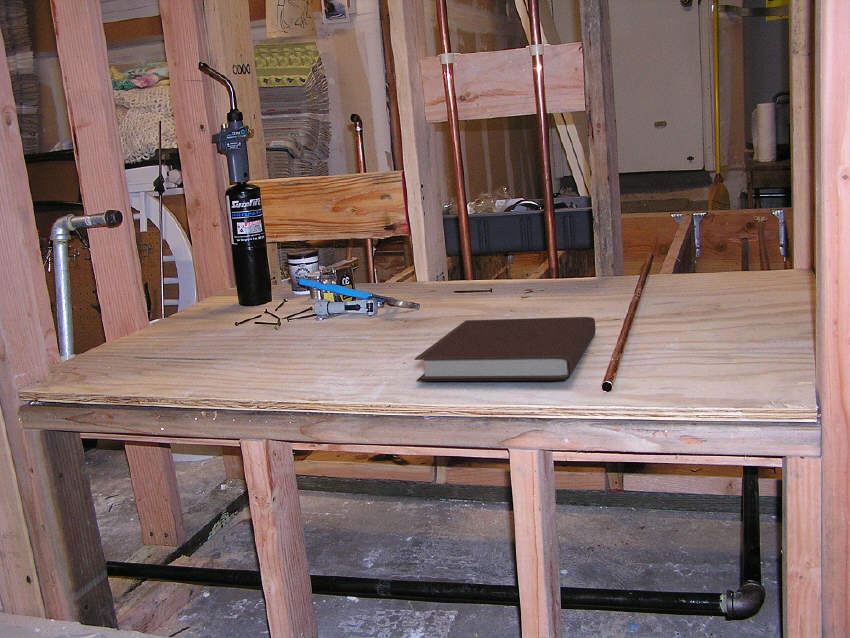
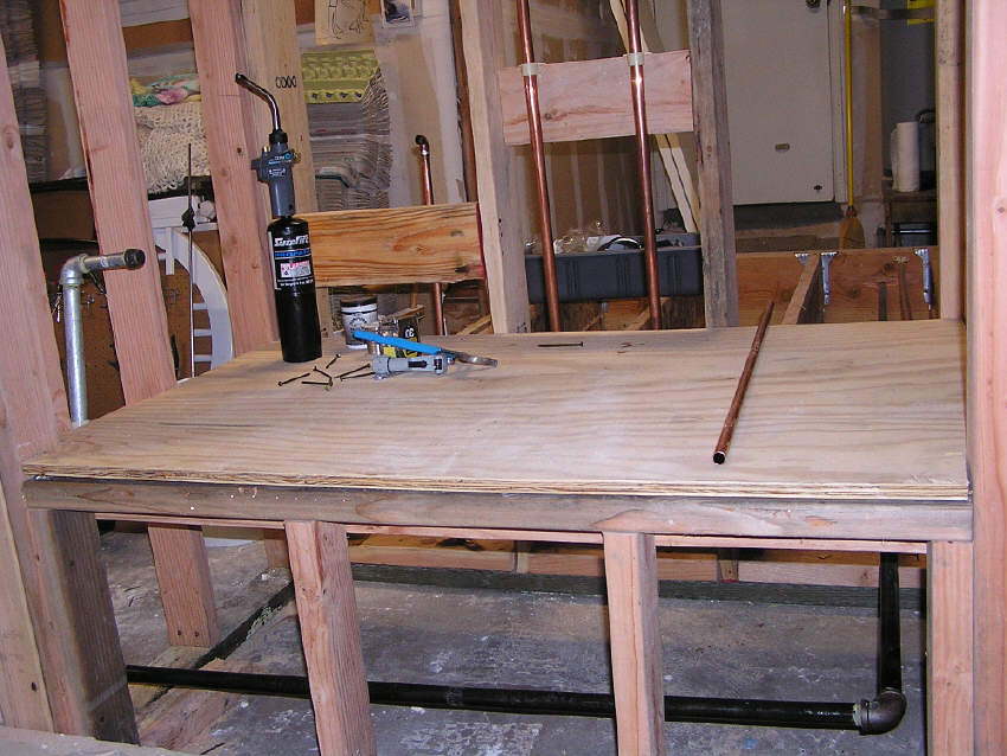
- notebook [413,316,597,382]
